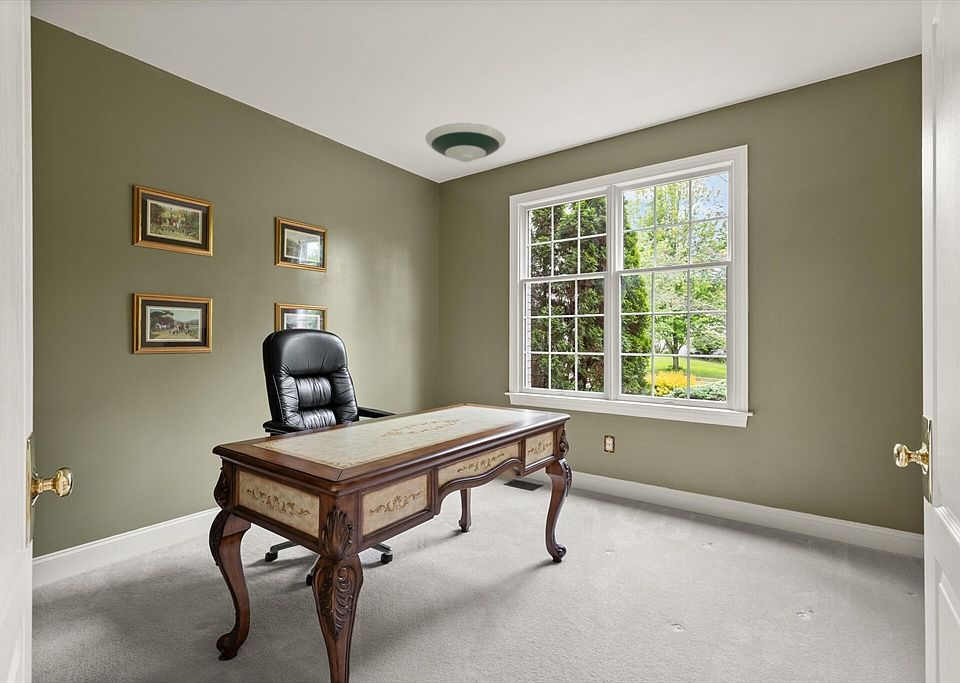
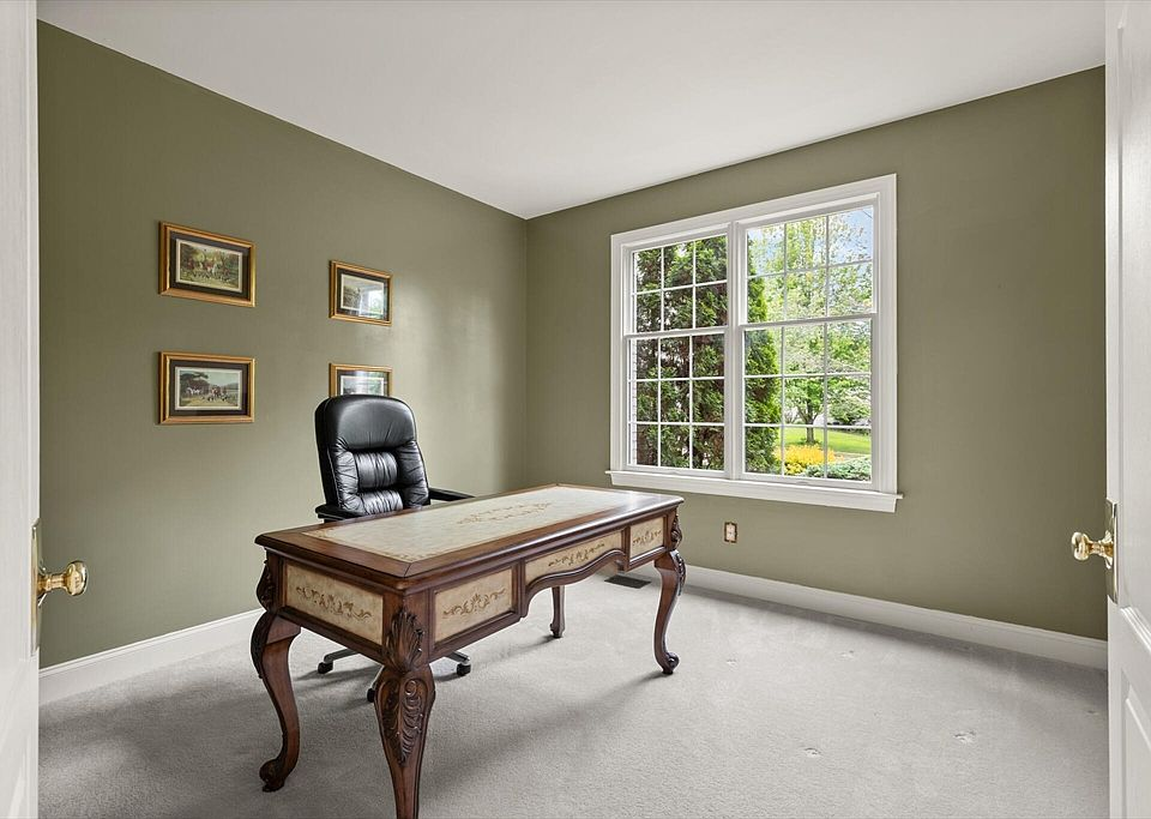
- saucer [424,122,506,163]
